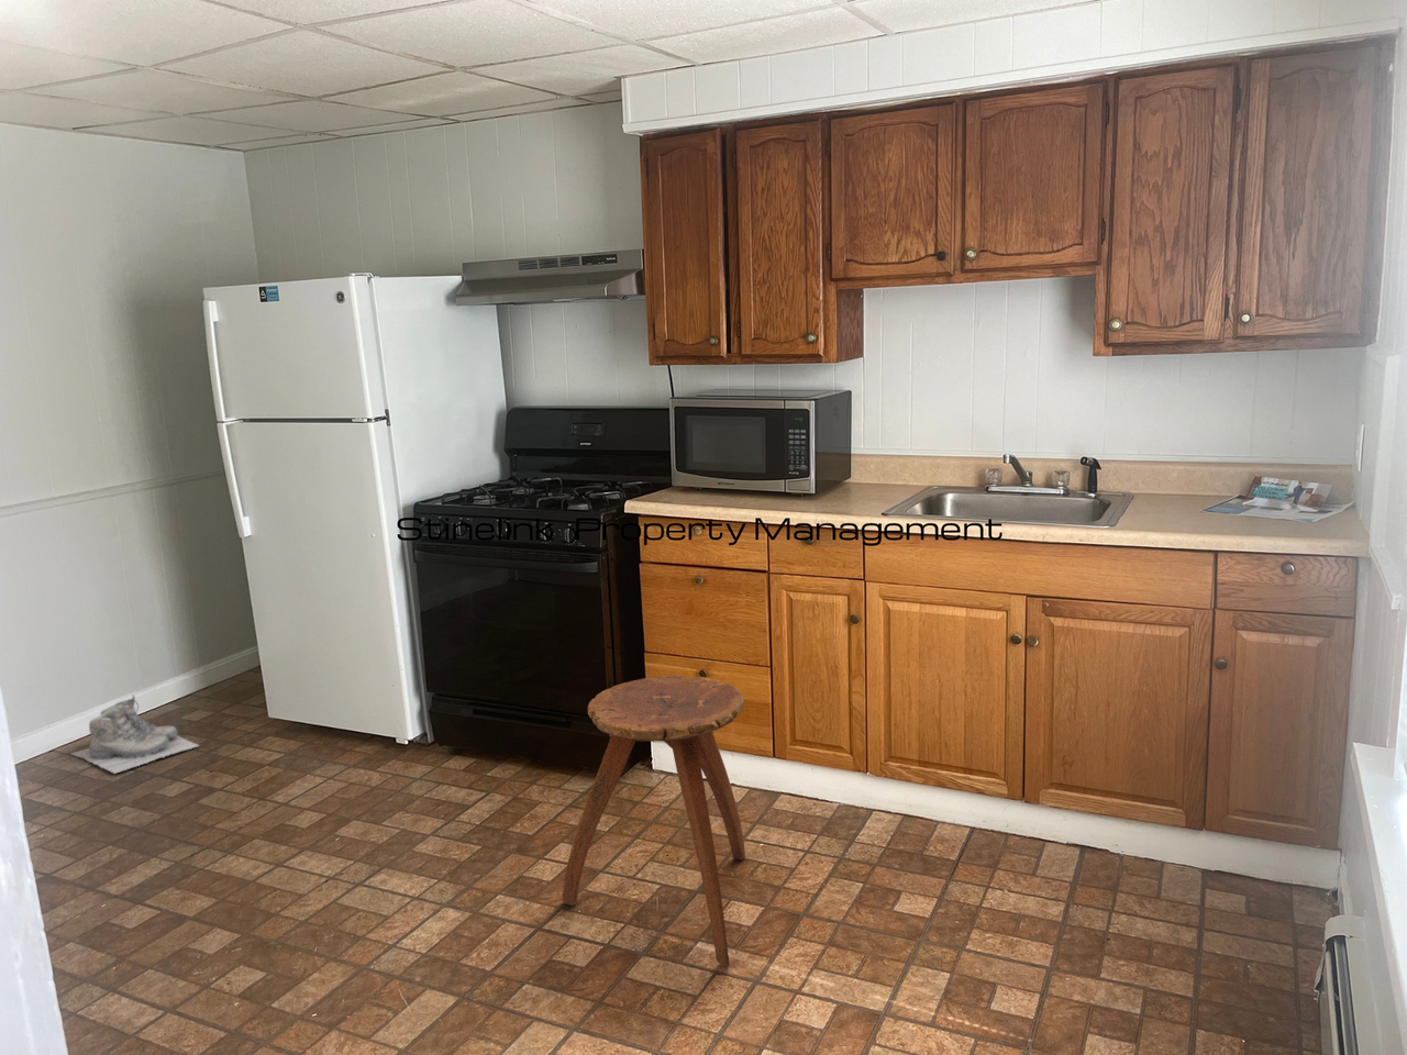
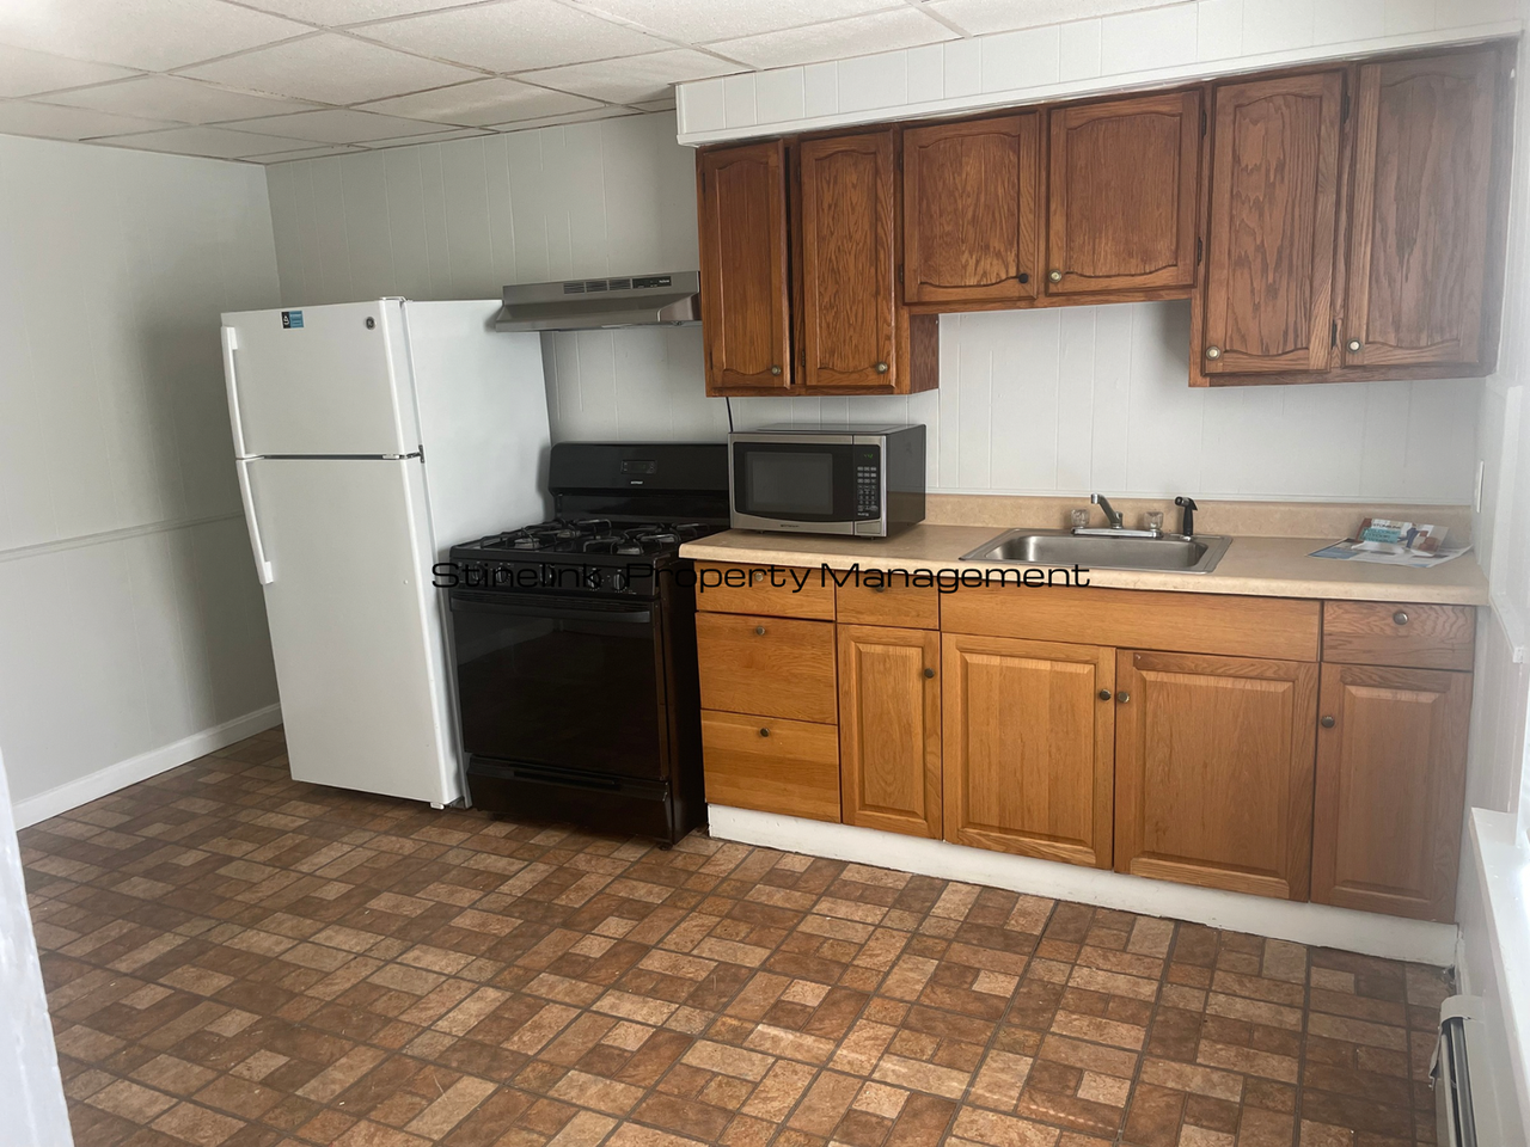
- boots [71,694,202,775]
- stool [562,675,747,969]
